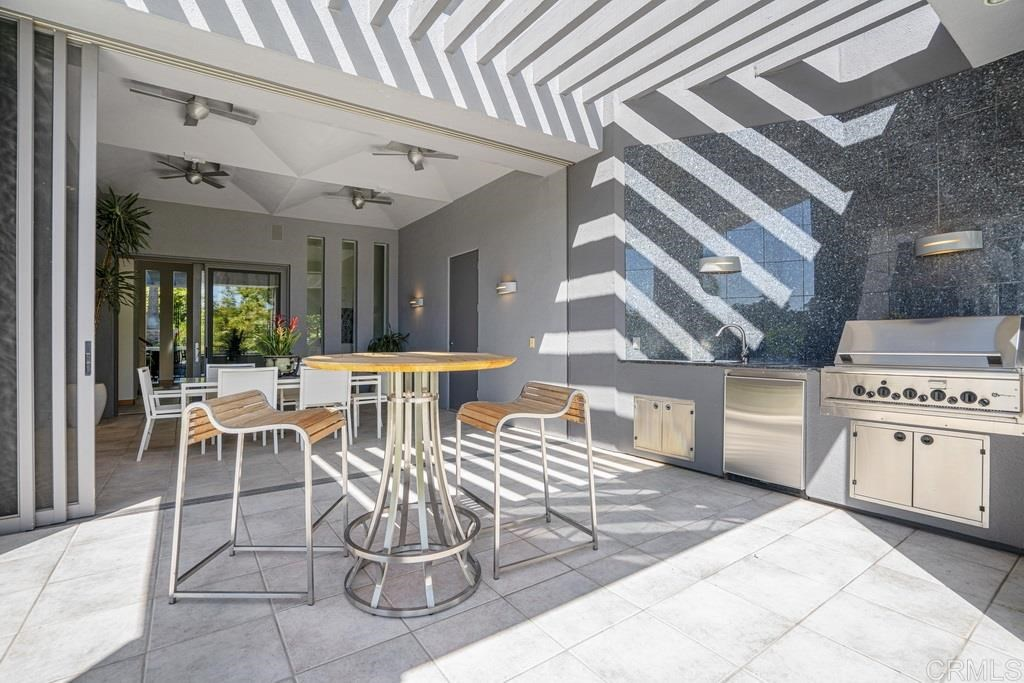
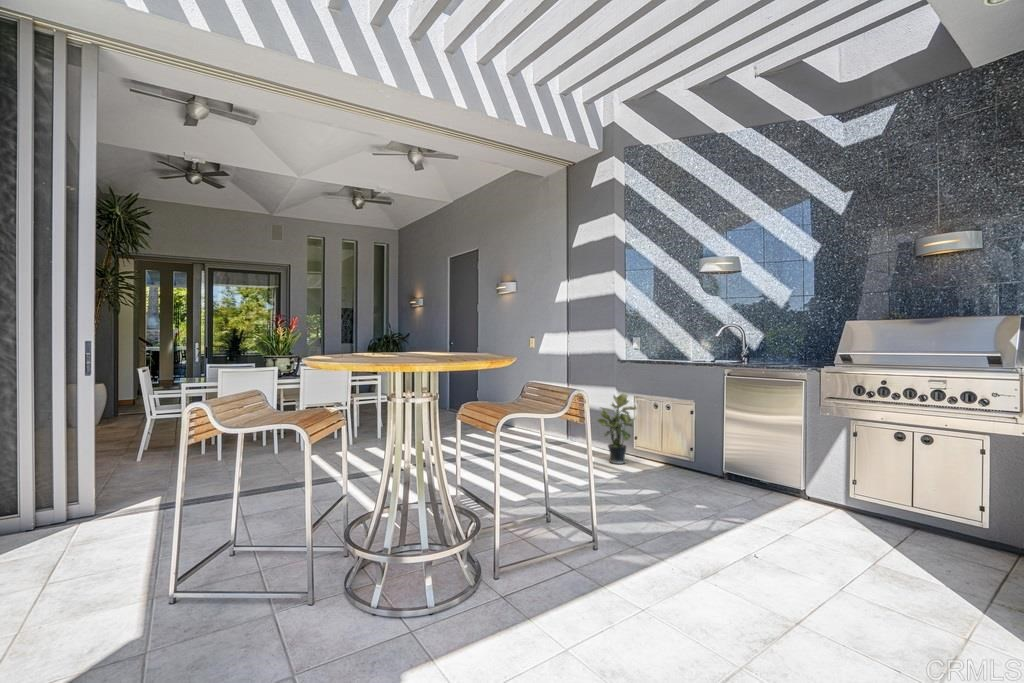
+ potted plant [596,391,638,465]
